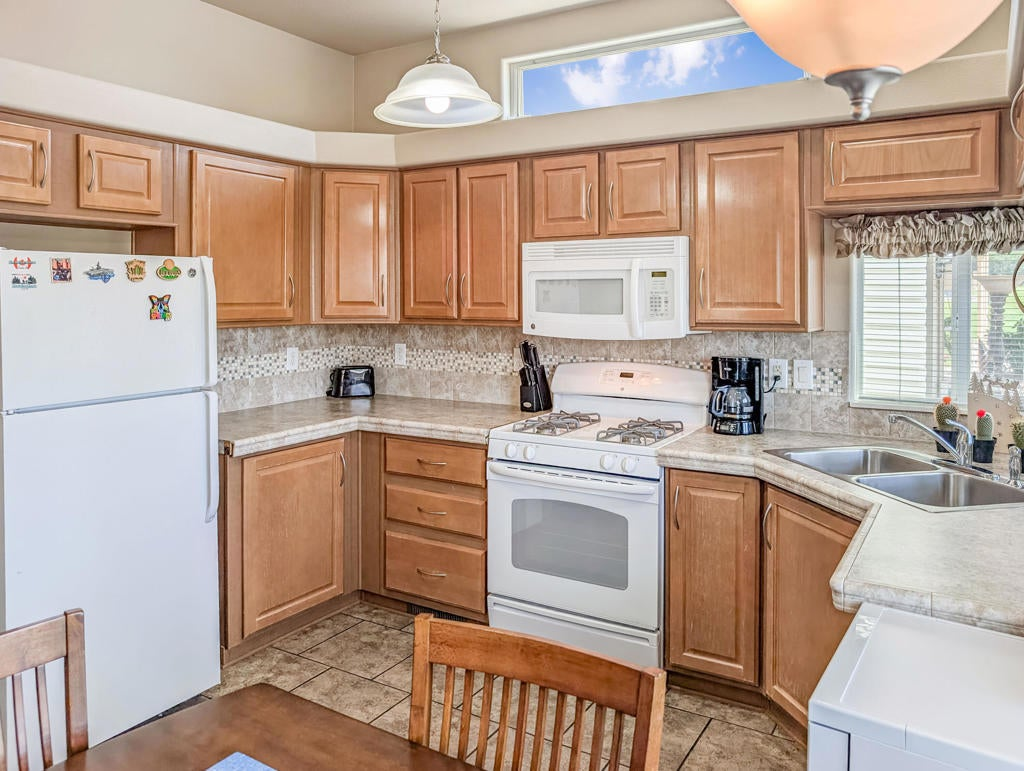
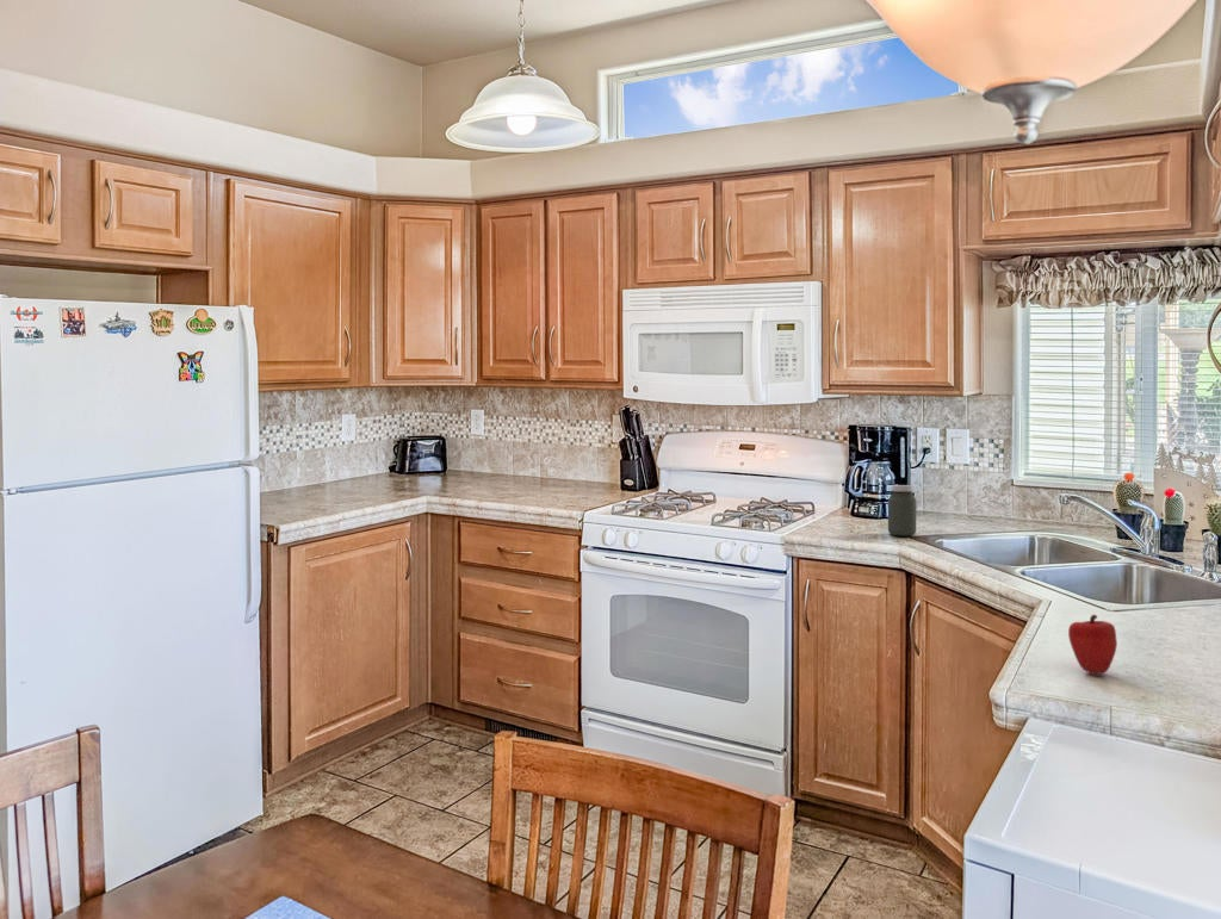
+ jar [887,484,918,536]
+ apple [1067,614,1118,676]
